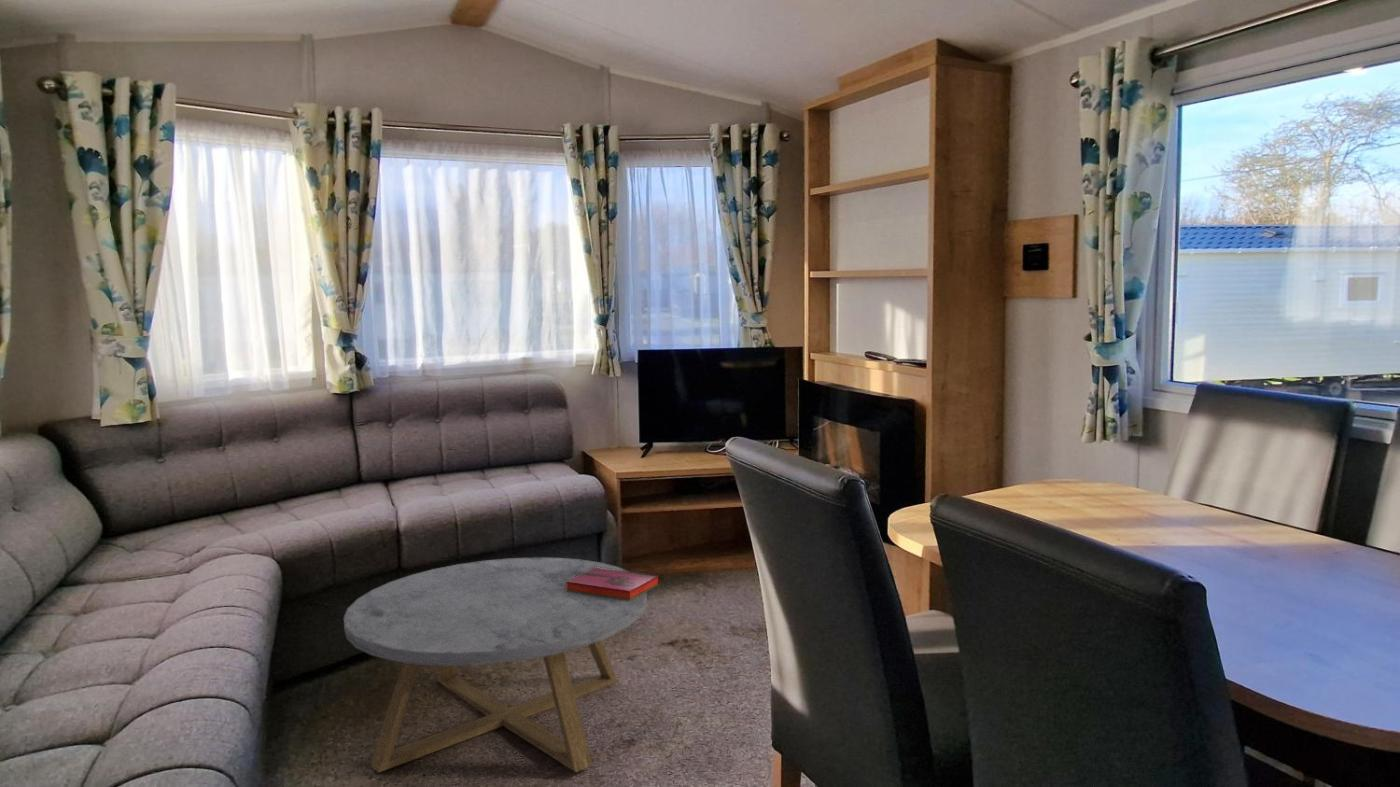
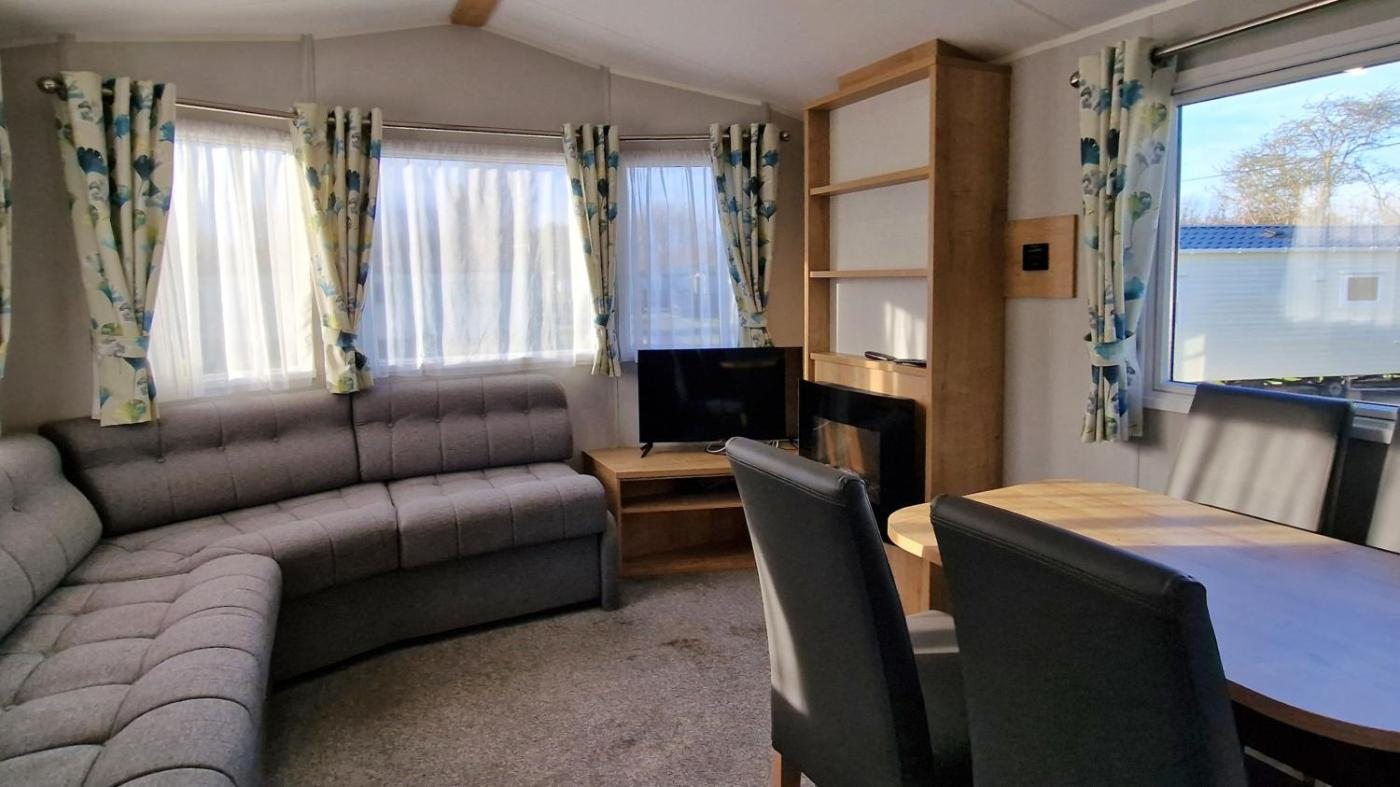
- hardback book [565,567,660,601]
- coffee table [343,556,648,774]
